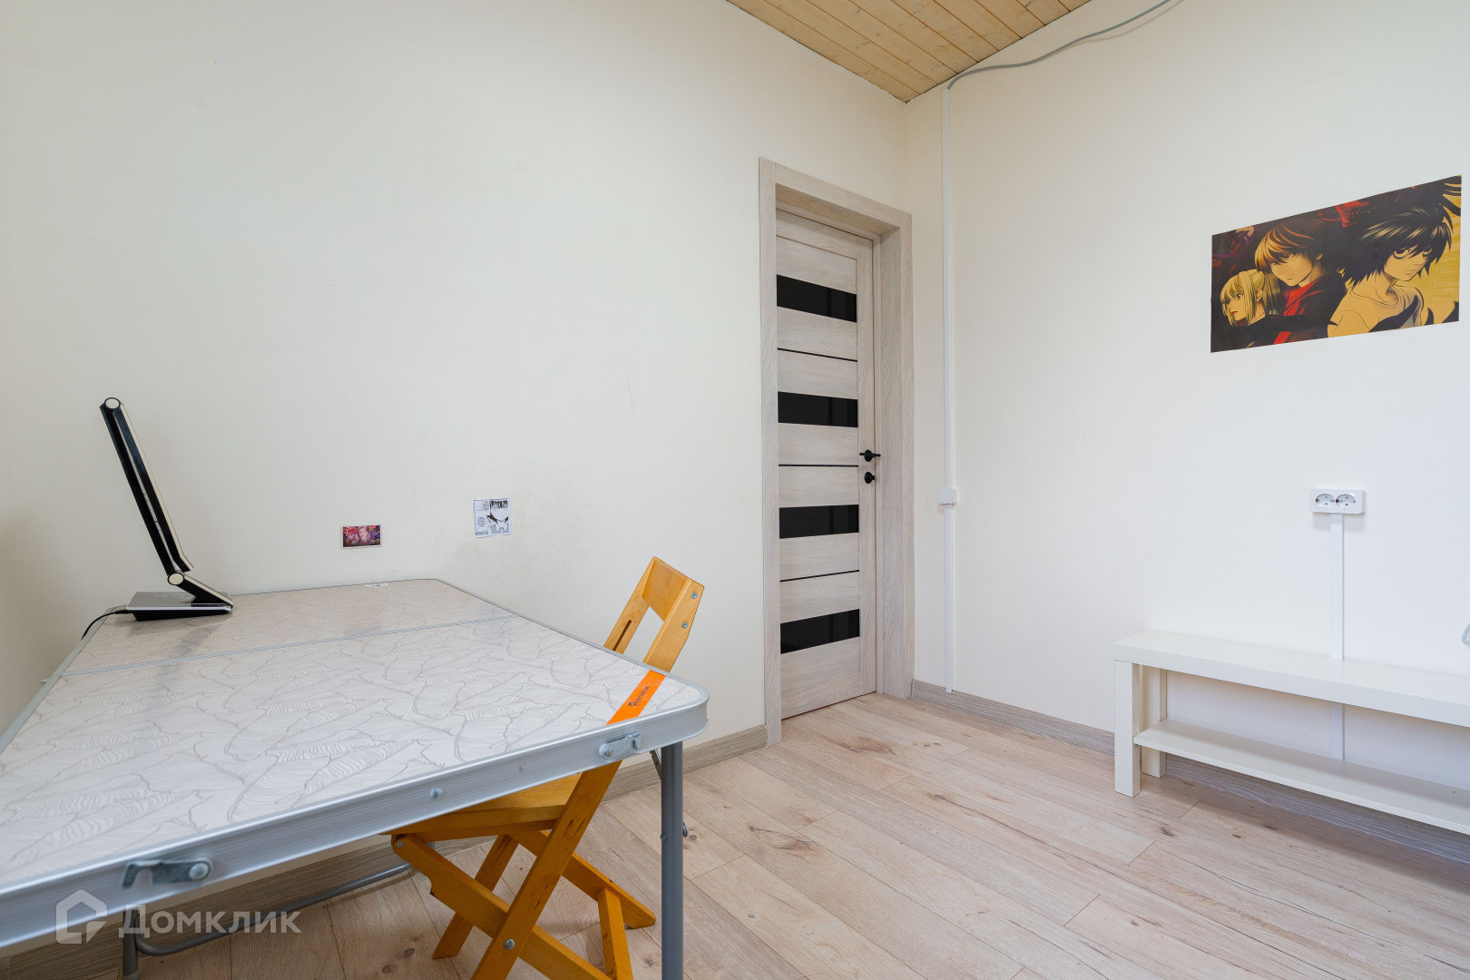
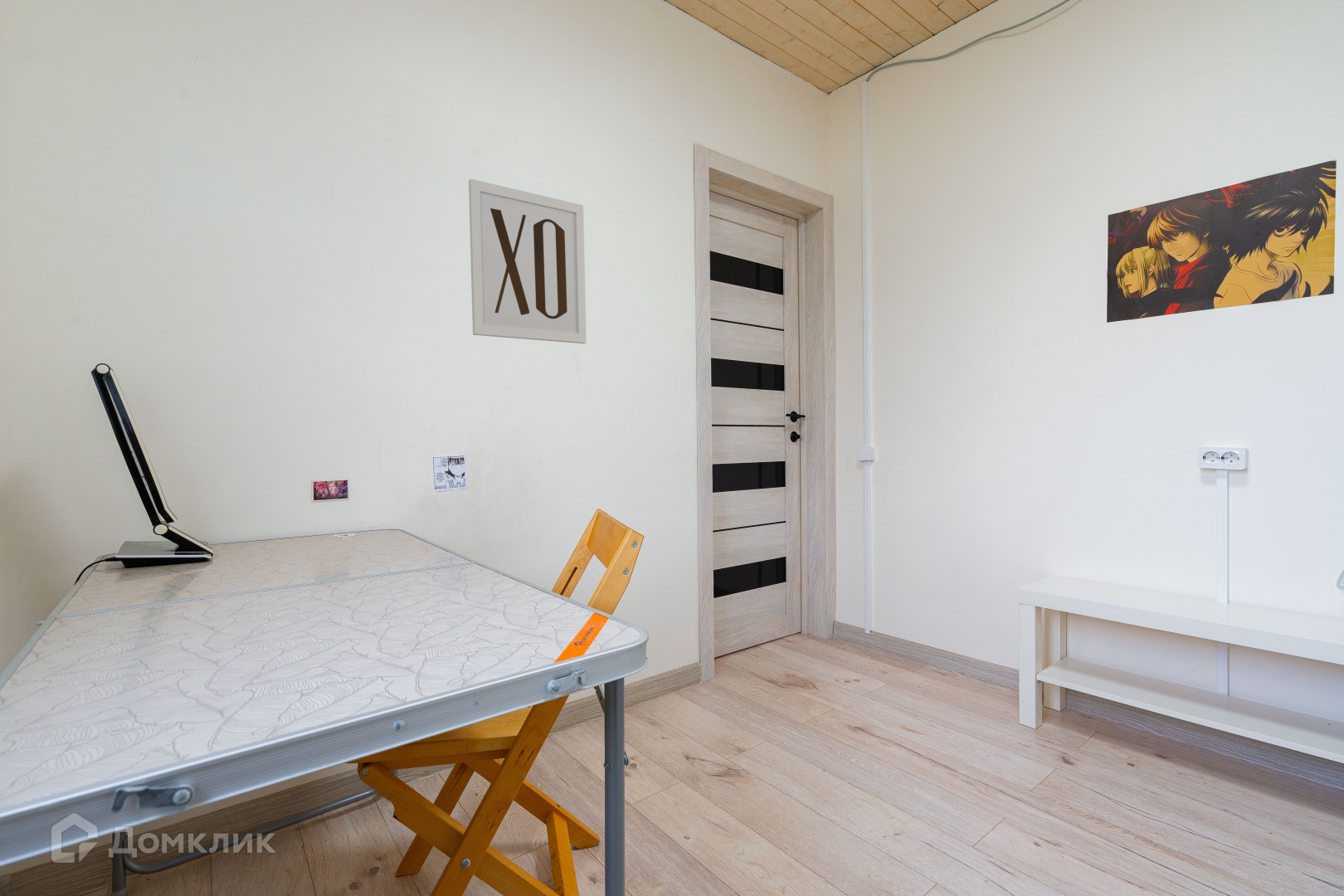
+ wall art [468,178,587,344]
